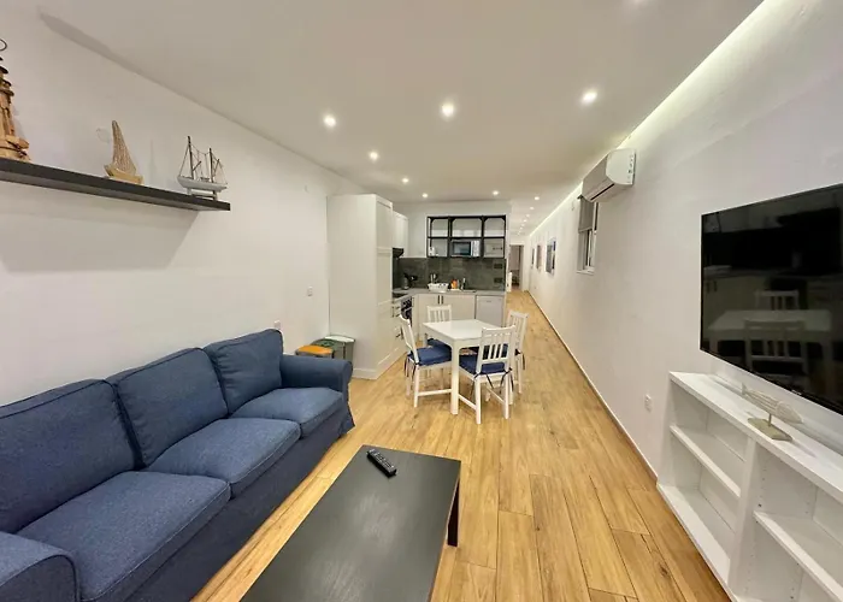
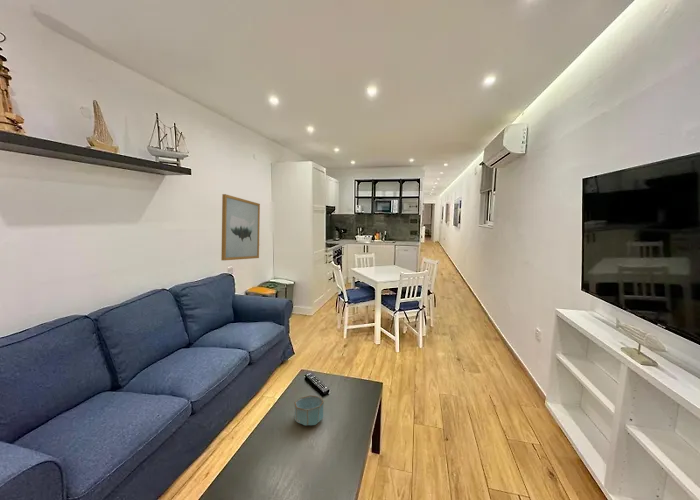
+ bowl [293,395,325,427]
+ wall art [220,193,261,261]
